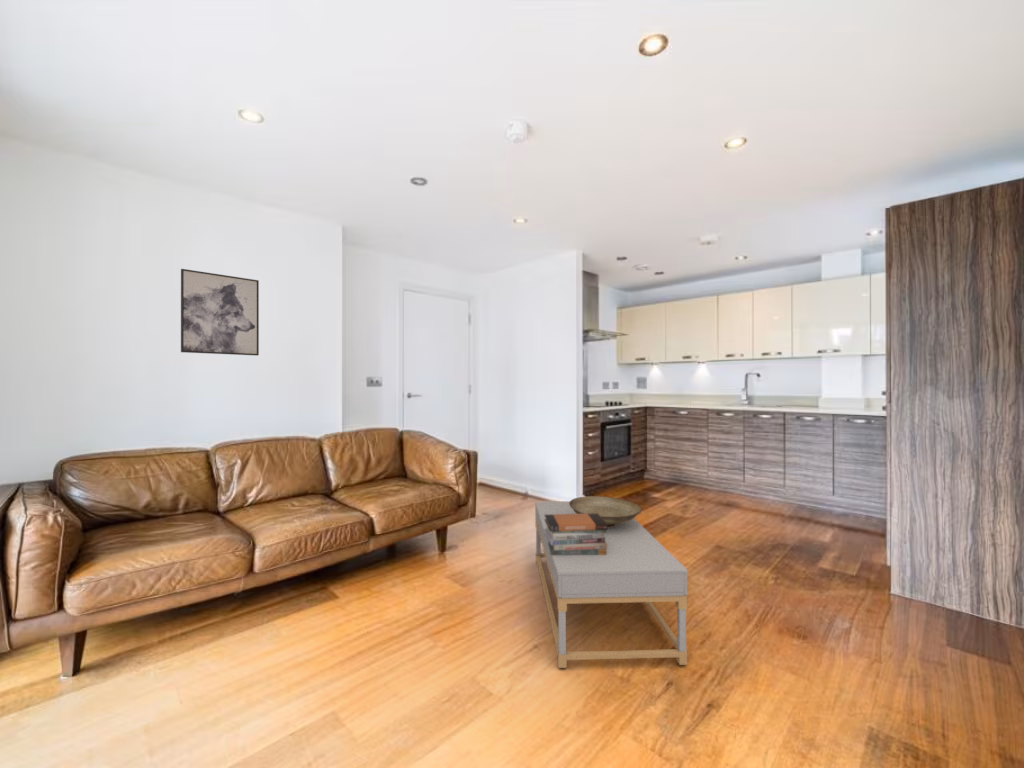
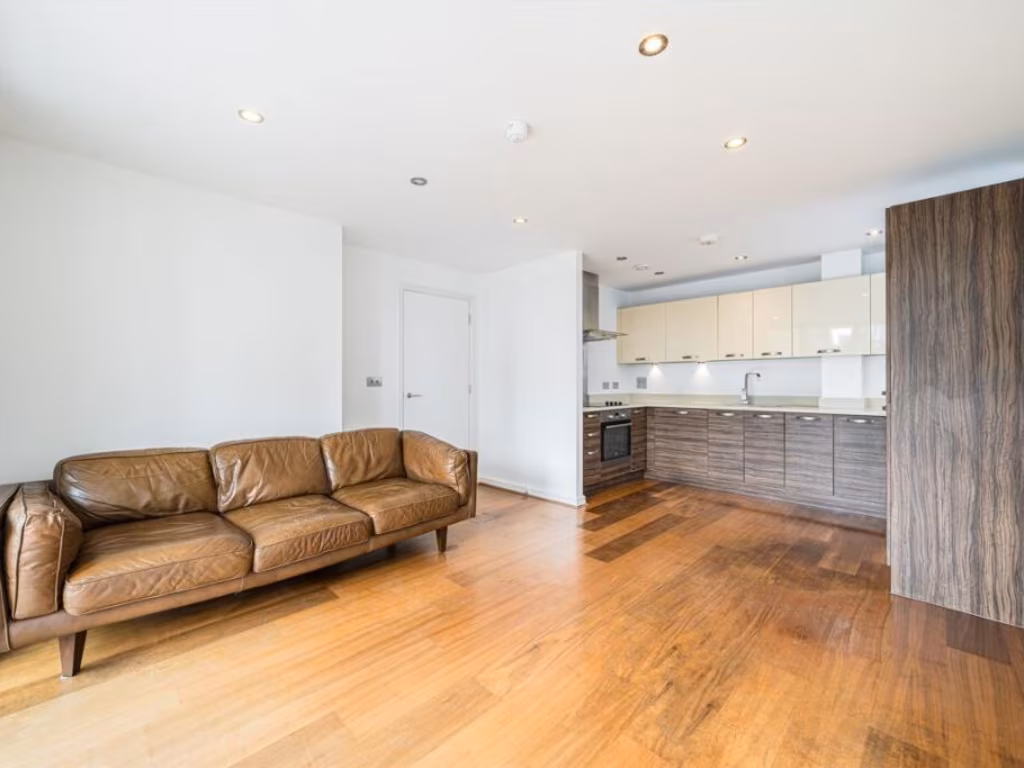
- book stack [544,513,607,555]
- decorative bowl [569,495,642,527]
- coffee table [534,500,689,669]
- wall art [180,268,260,357]
